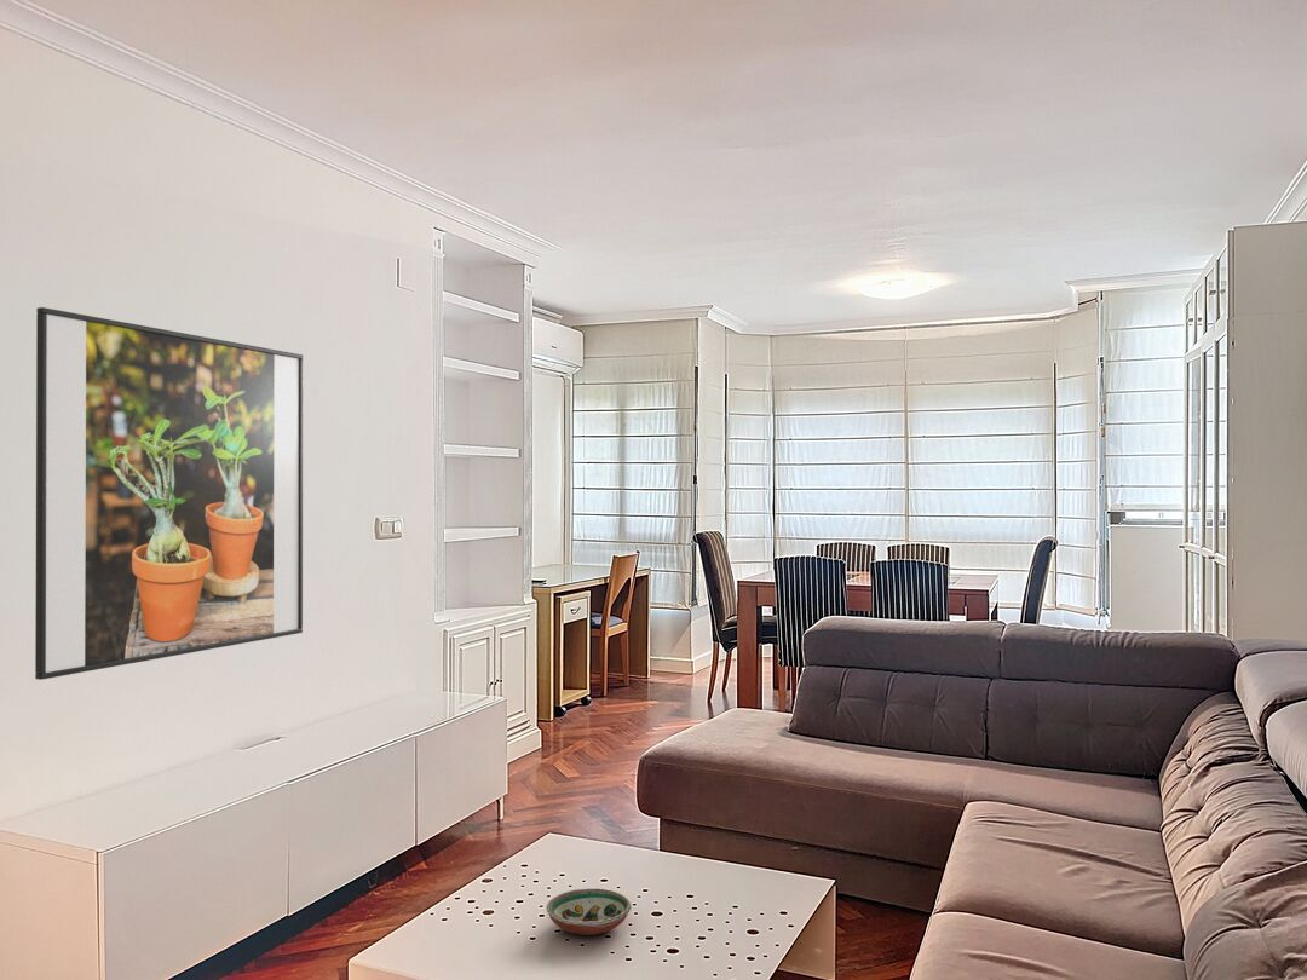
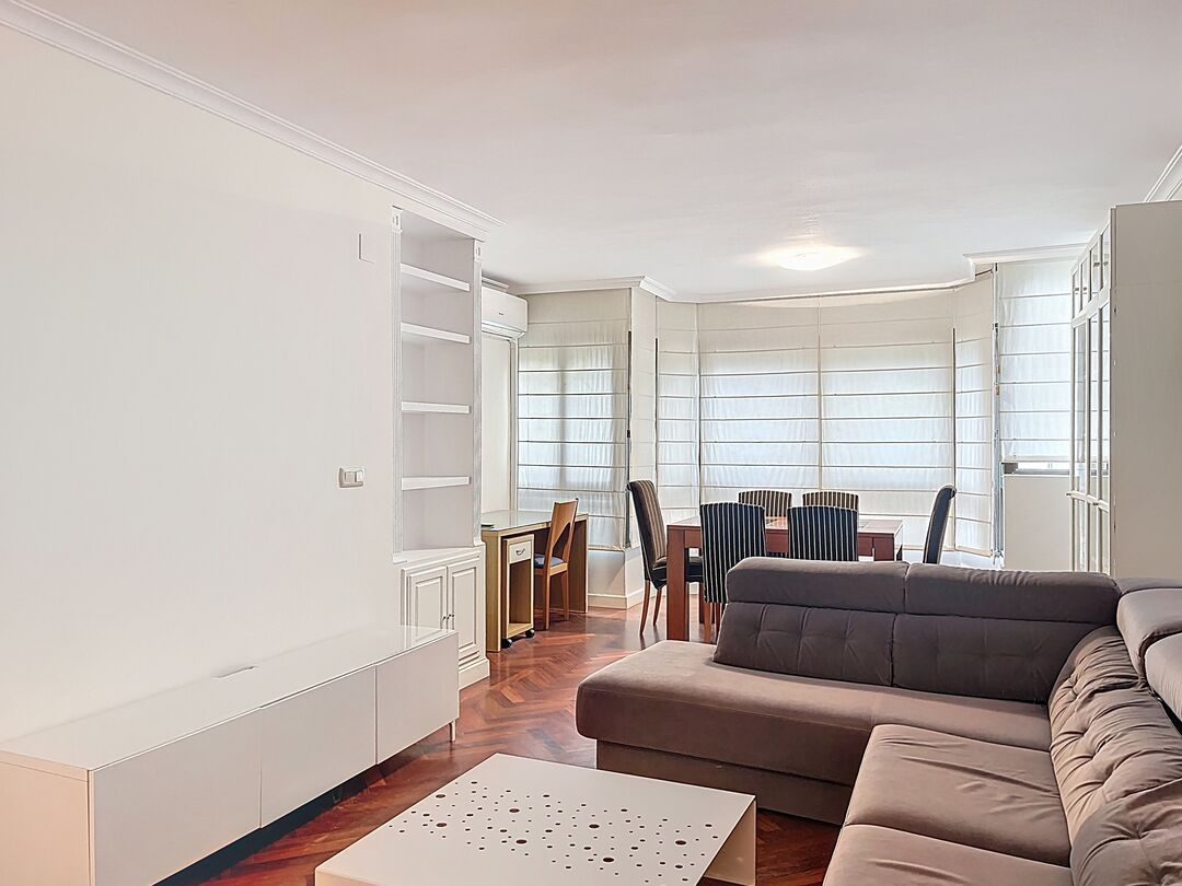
- decorative bowl [546,888,633,936]
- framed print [34,306,305,681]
